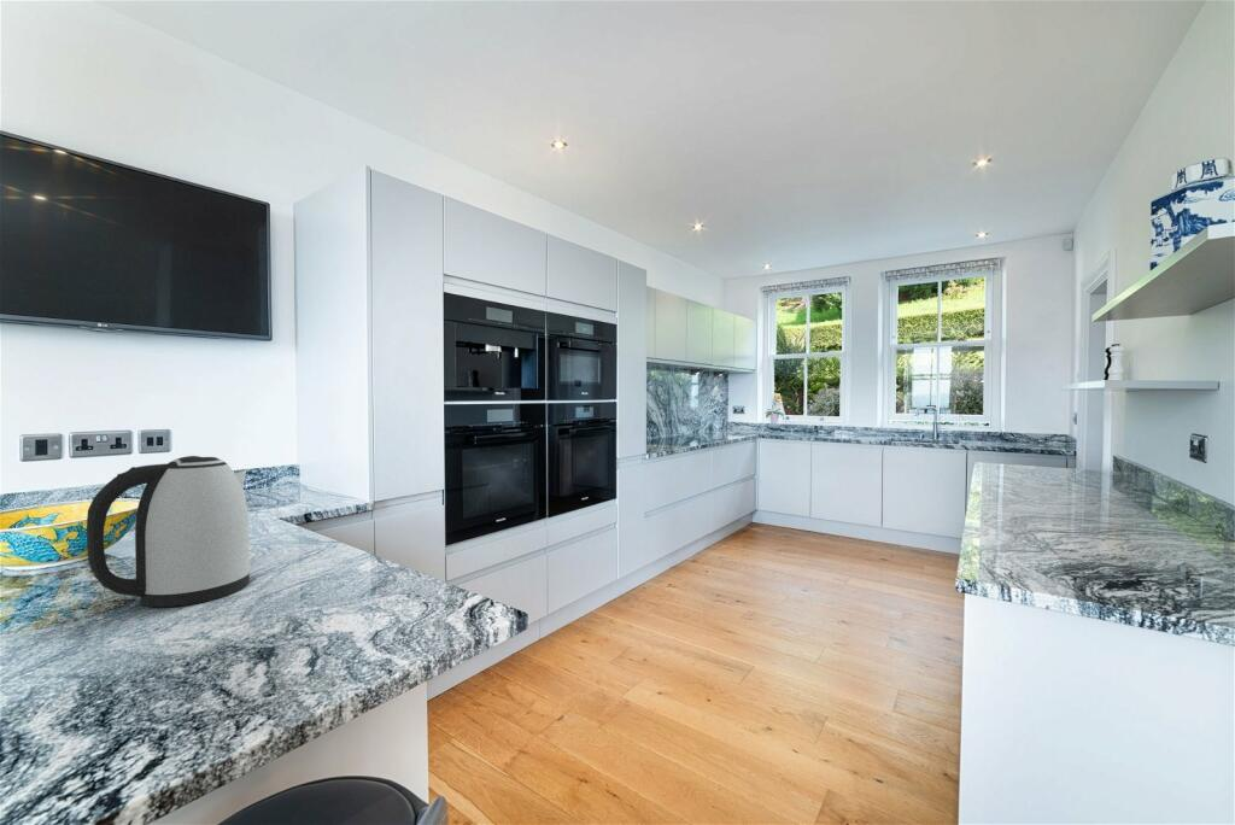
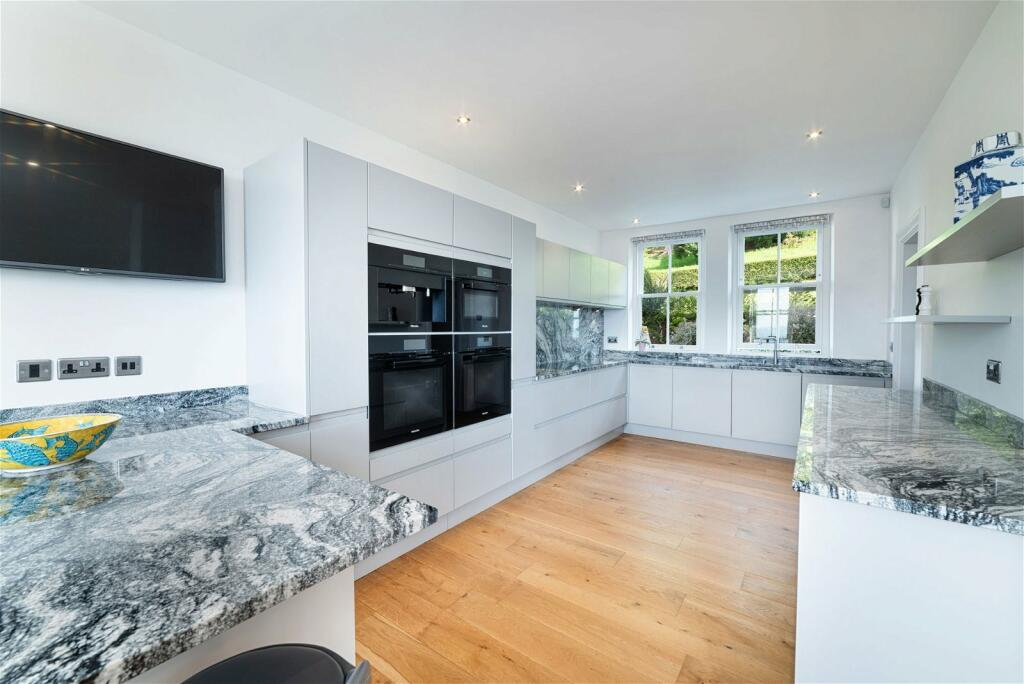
- kettle [86,455,251,608]
